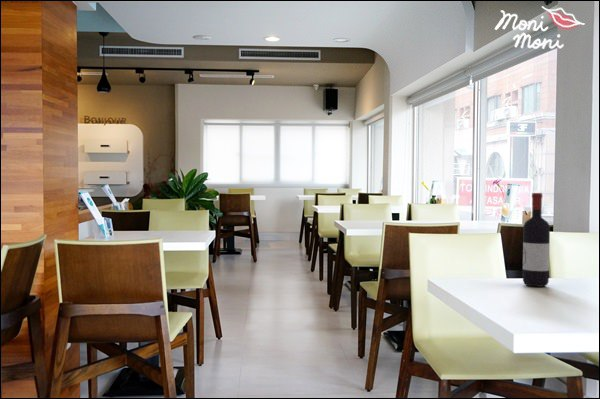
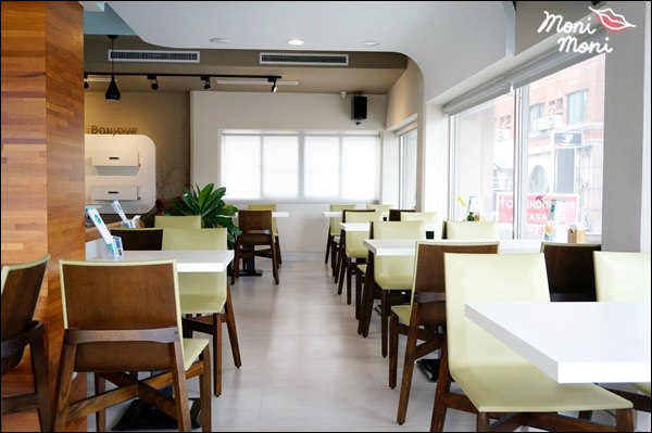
- wine bottle [522,192,551,288]
